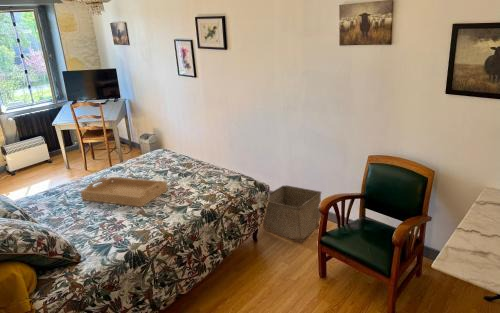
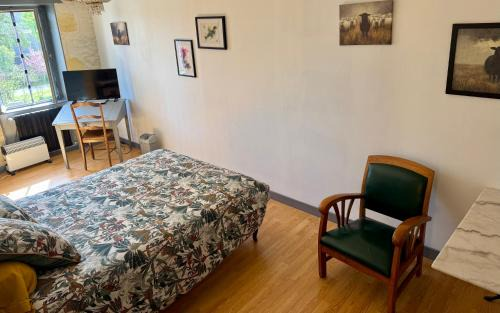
- serving tray [79,176,169,208]
- storage bin [262,185,323,243]
